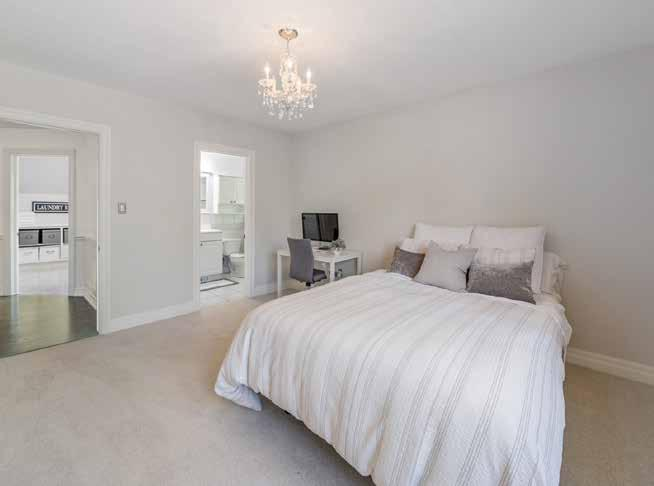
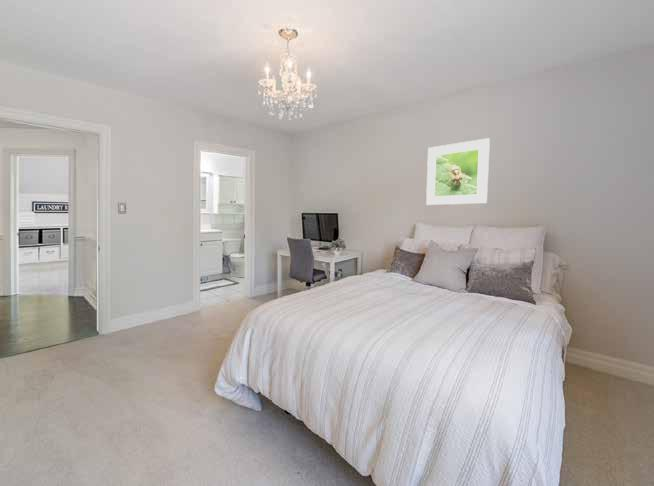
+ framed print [425,137,491,206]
